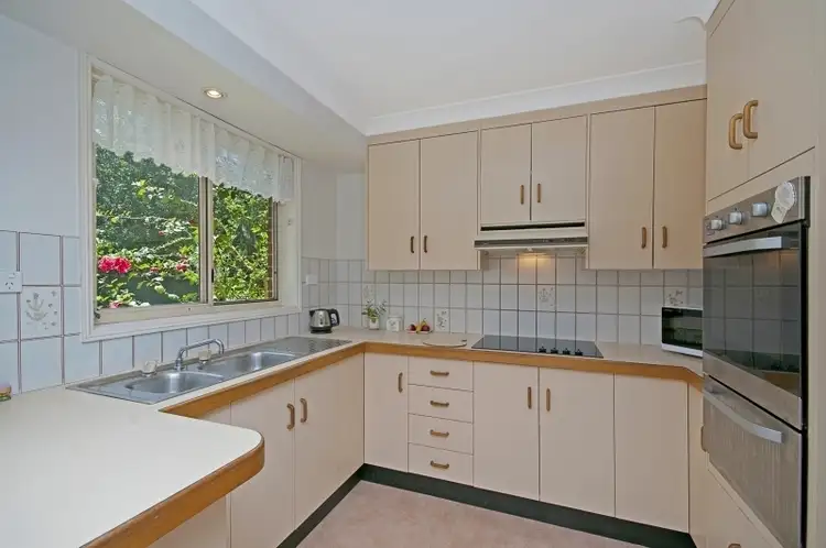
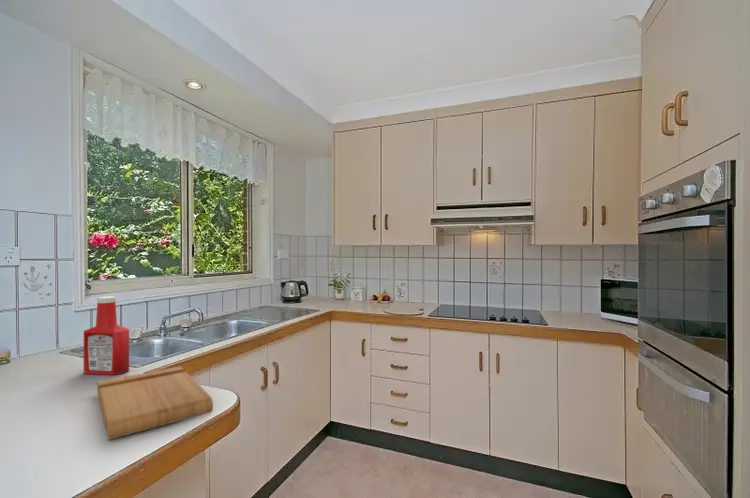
+ cutting board [96,365,214,441]
+ soap bottle [83,295,130,376]
